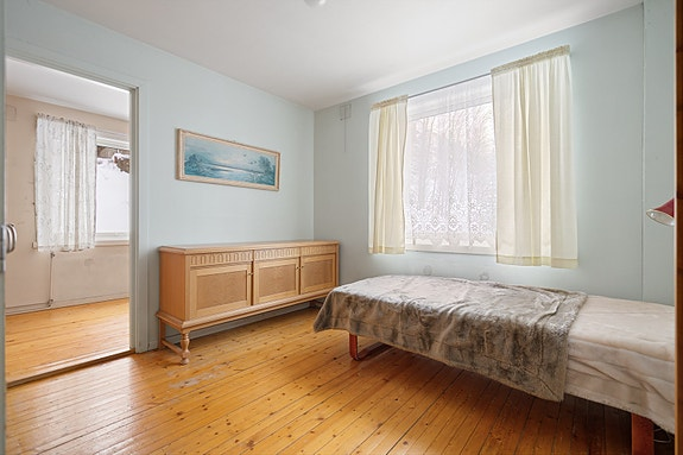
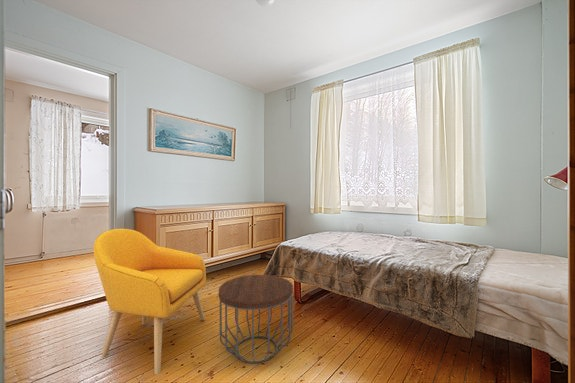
+ armchair [93,228,207,376]
+ side table [218,274,294,364]
